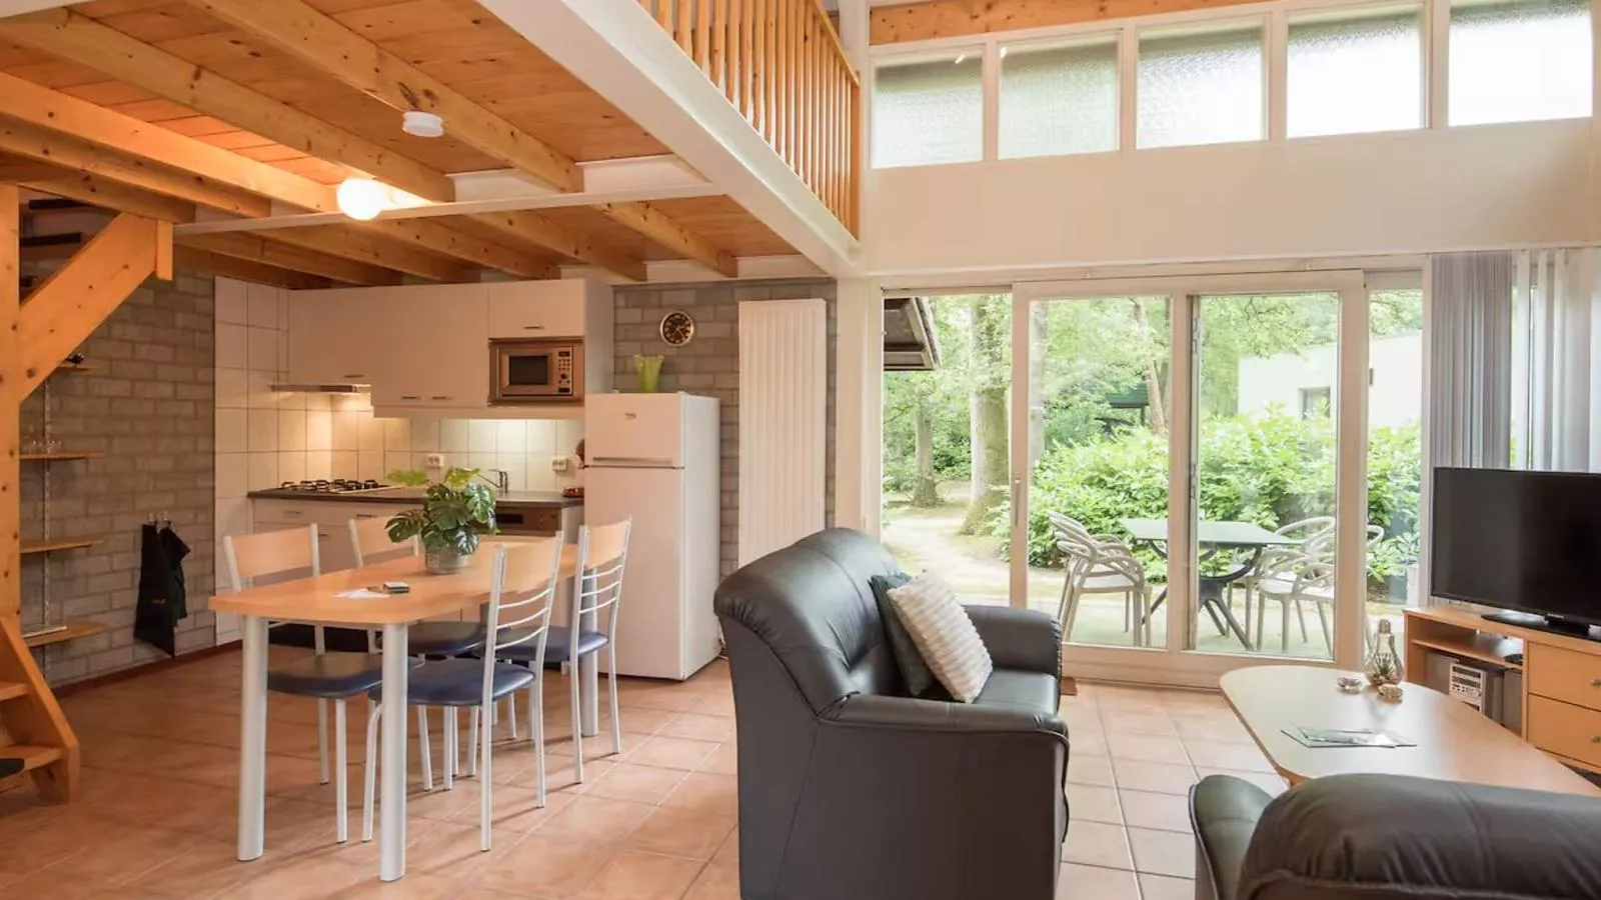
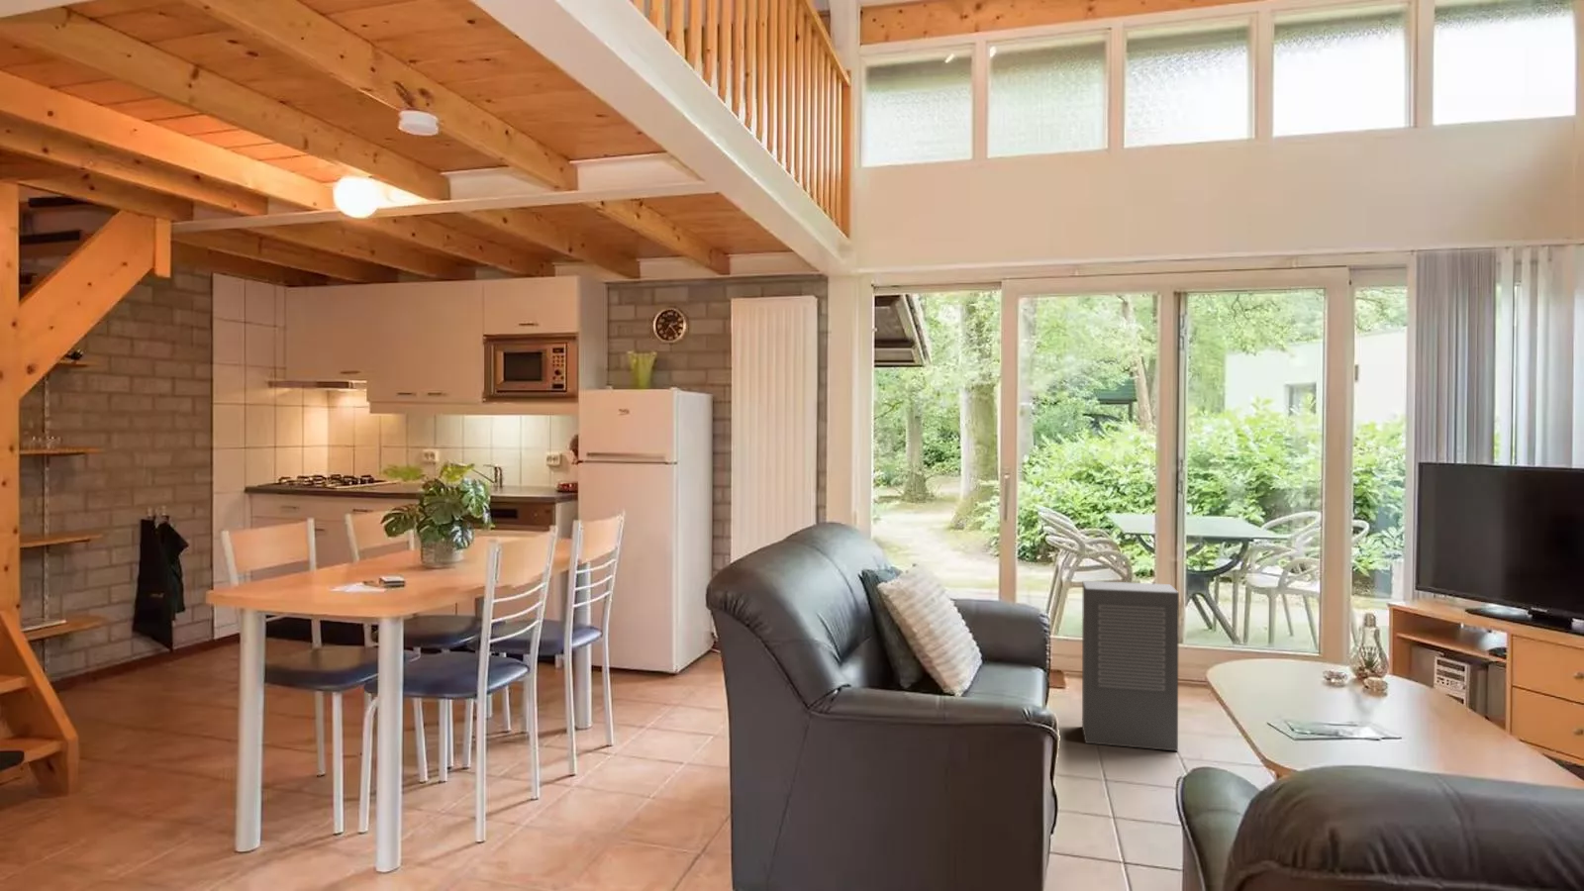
+ air purifier [1081,580,1180,753]
